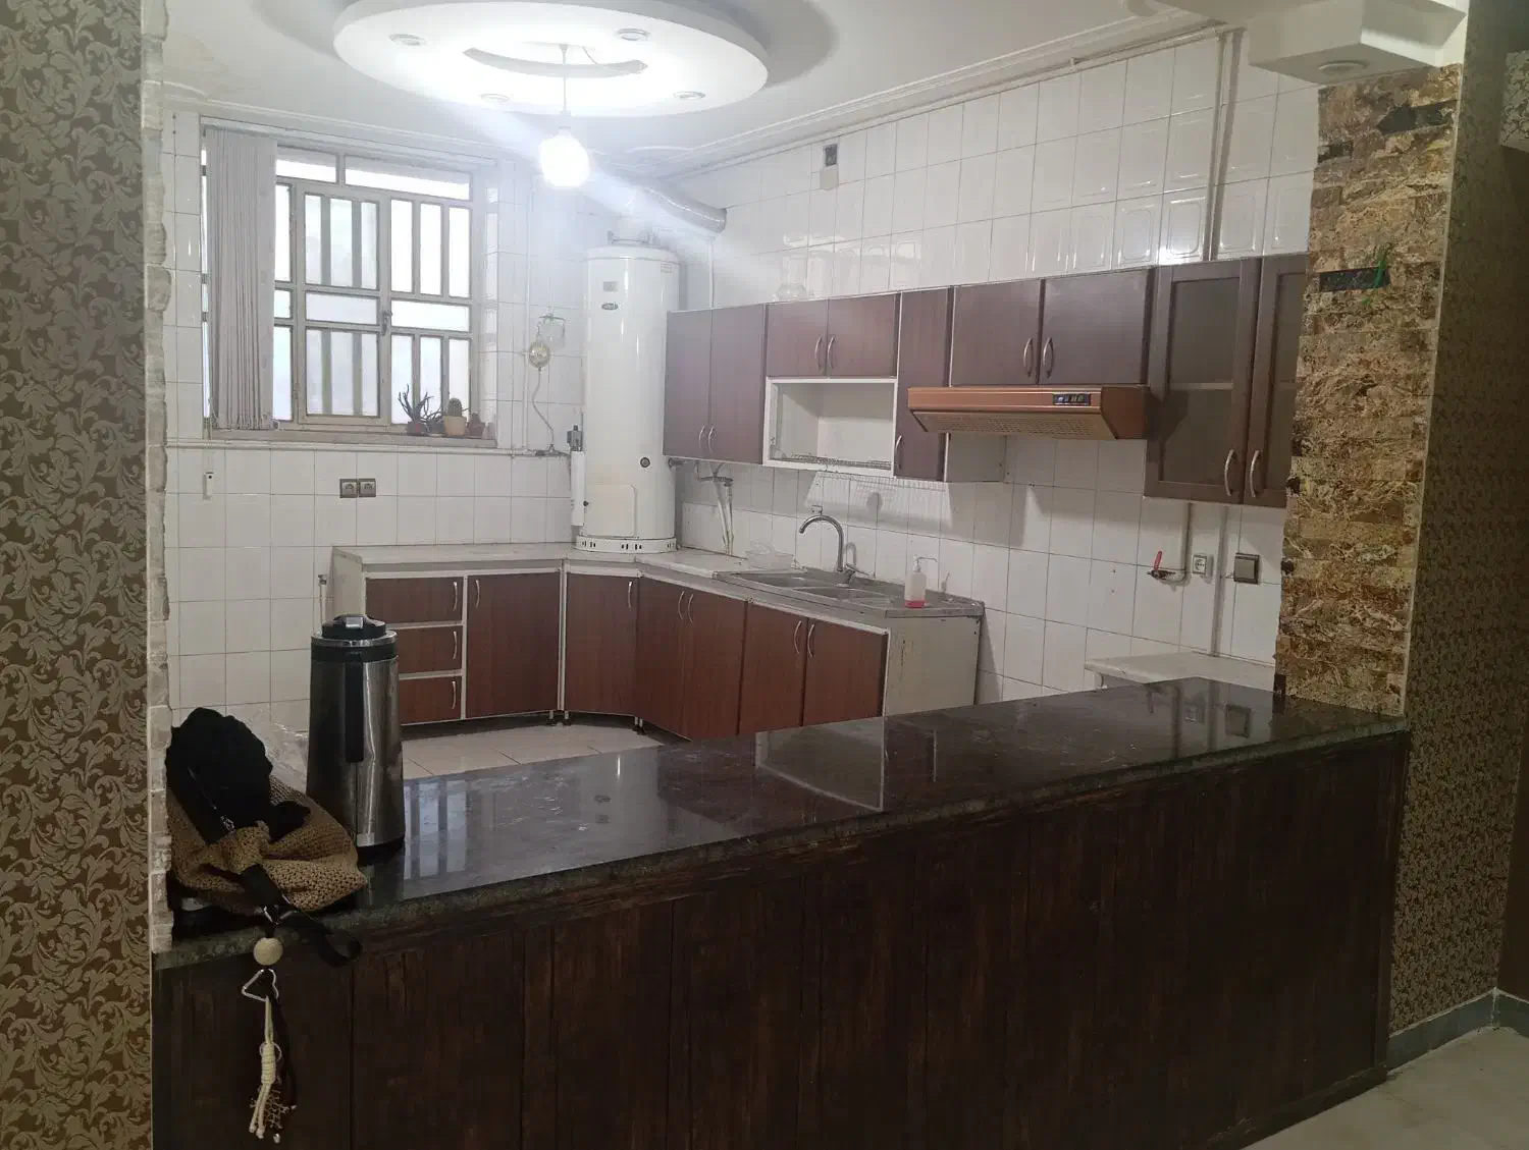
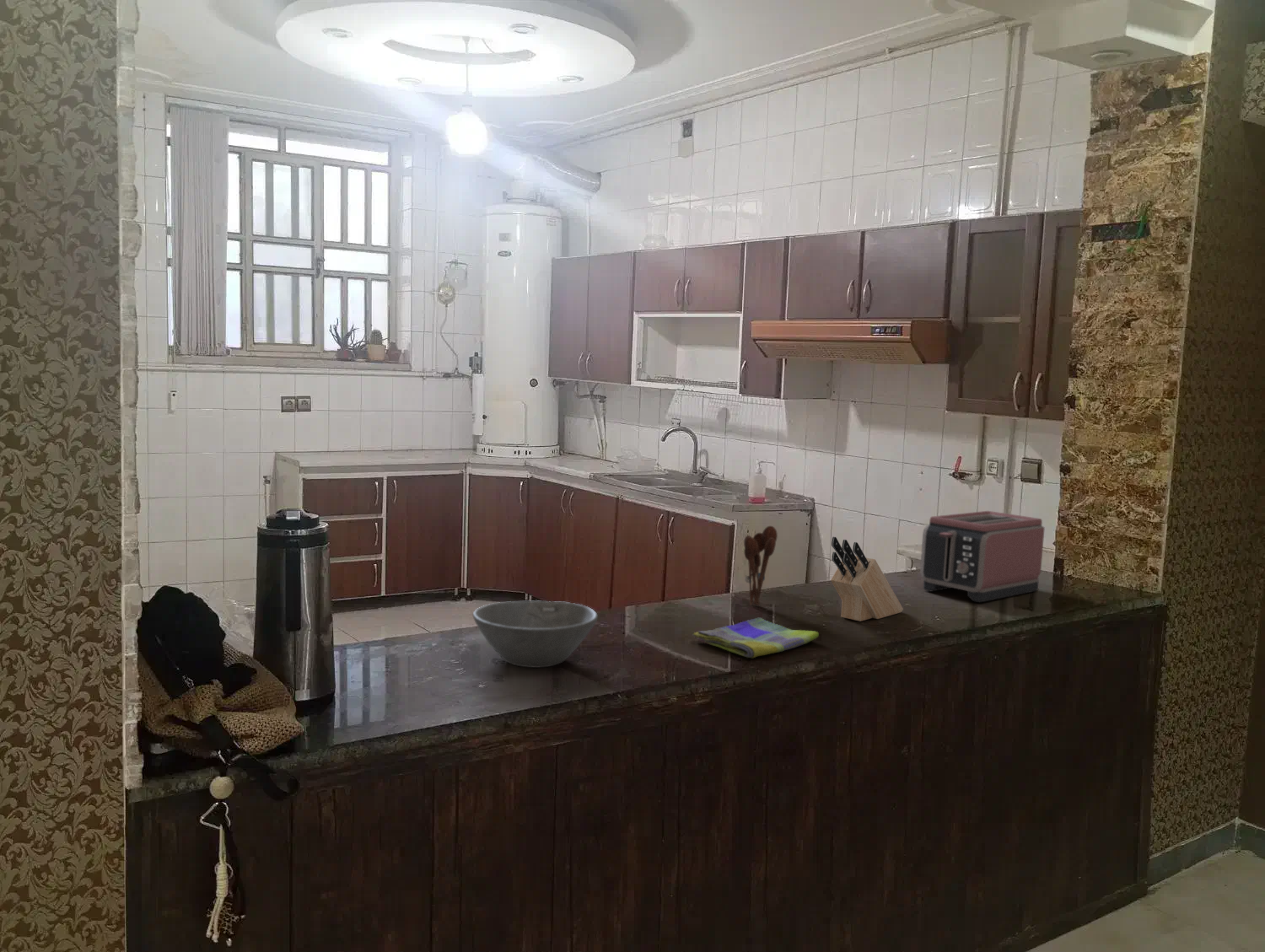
+ knife block [830,536,904,622]
+ dish towel [692,617,820,659]
+ bowl [472,600,599,669]
+ utensil holder [743,525,778,606]
+ toaster [919,510,1046,603]
